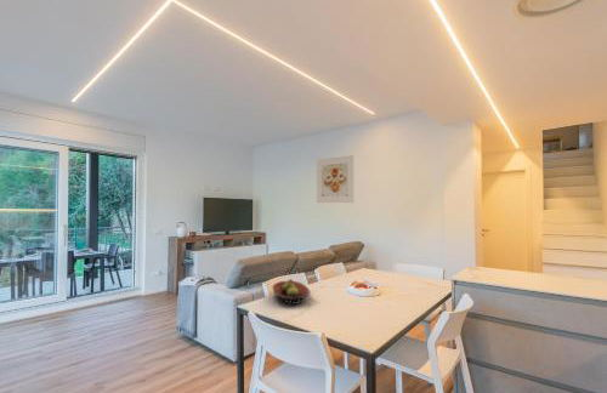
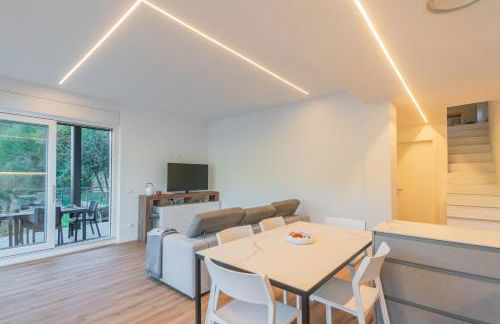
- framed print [316,154,356,204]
- fruit bowl [272,278,311,306]
